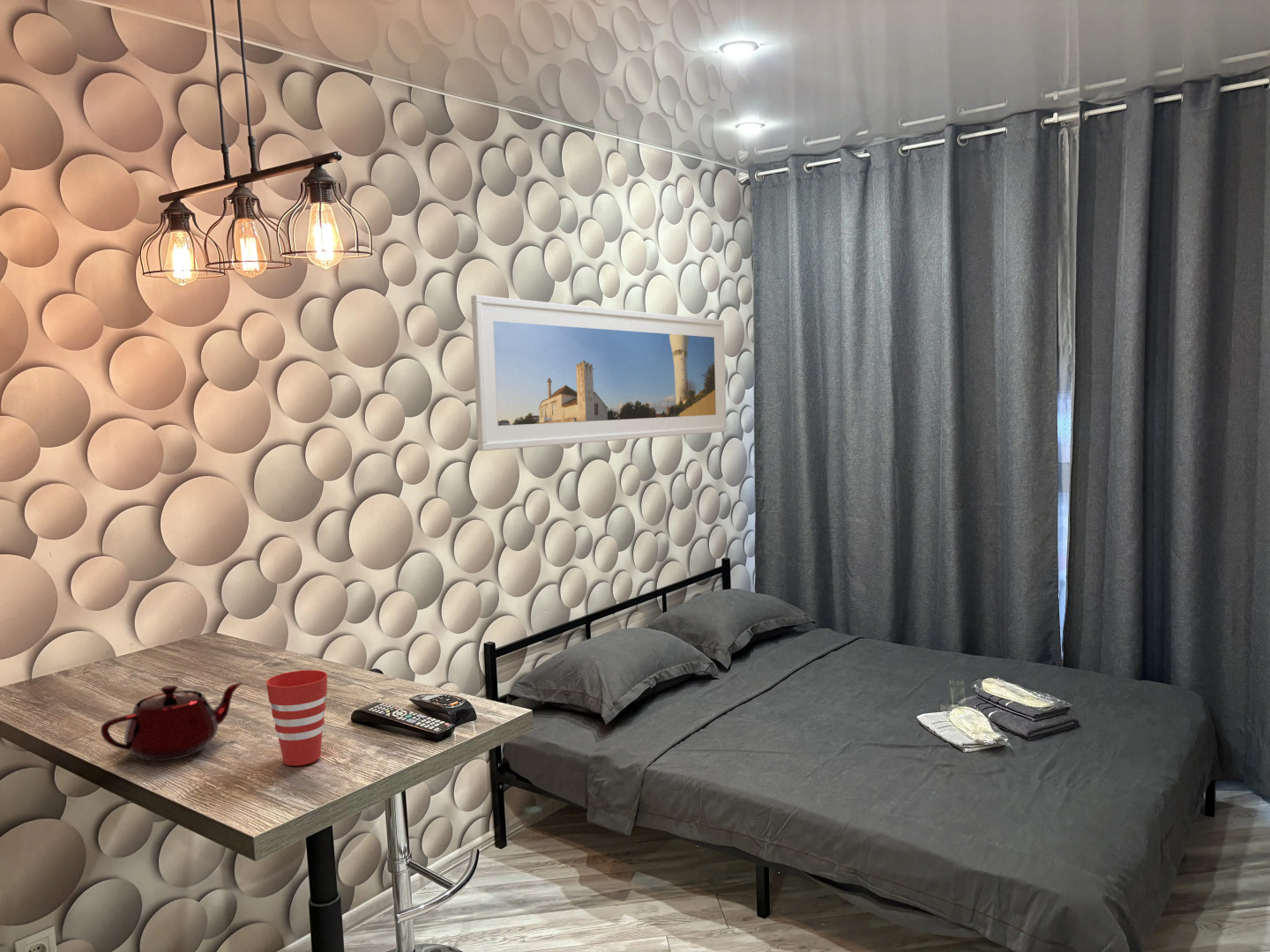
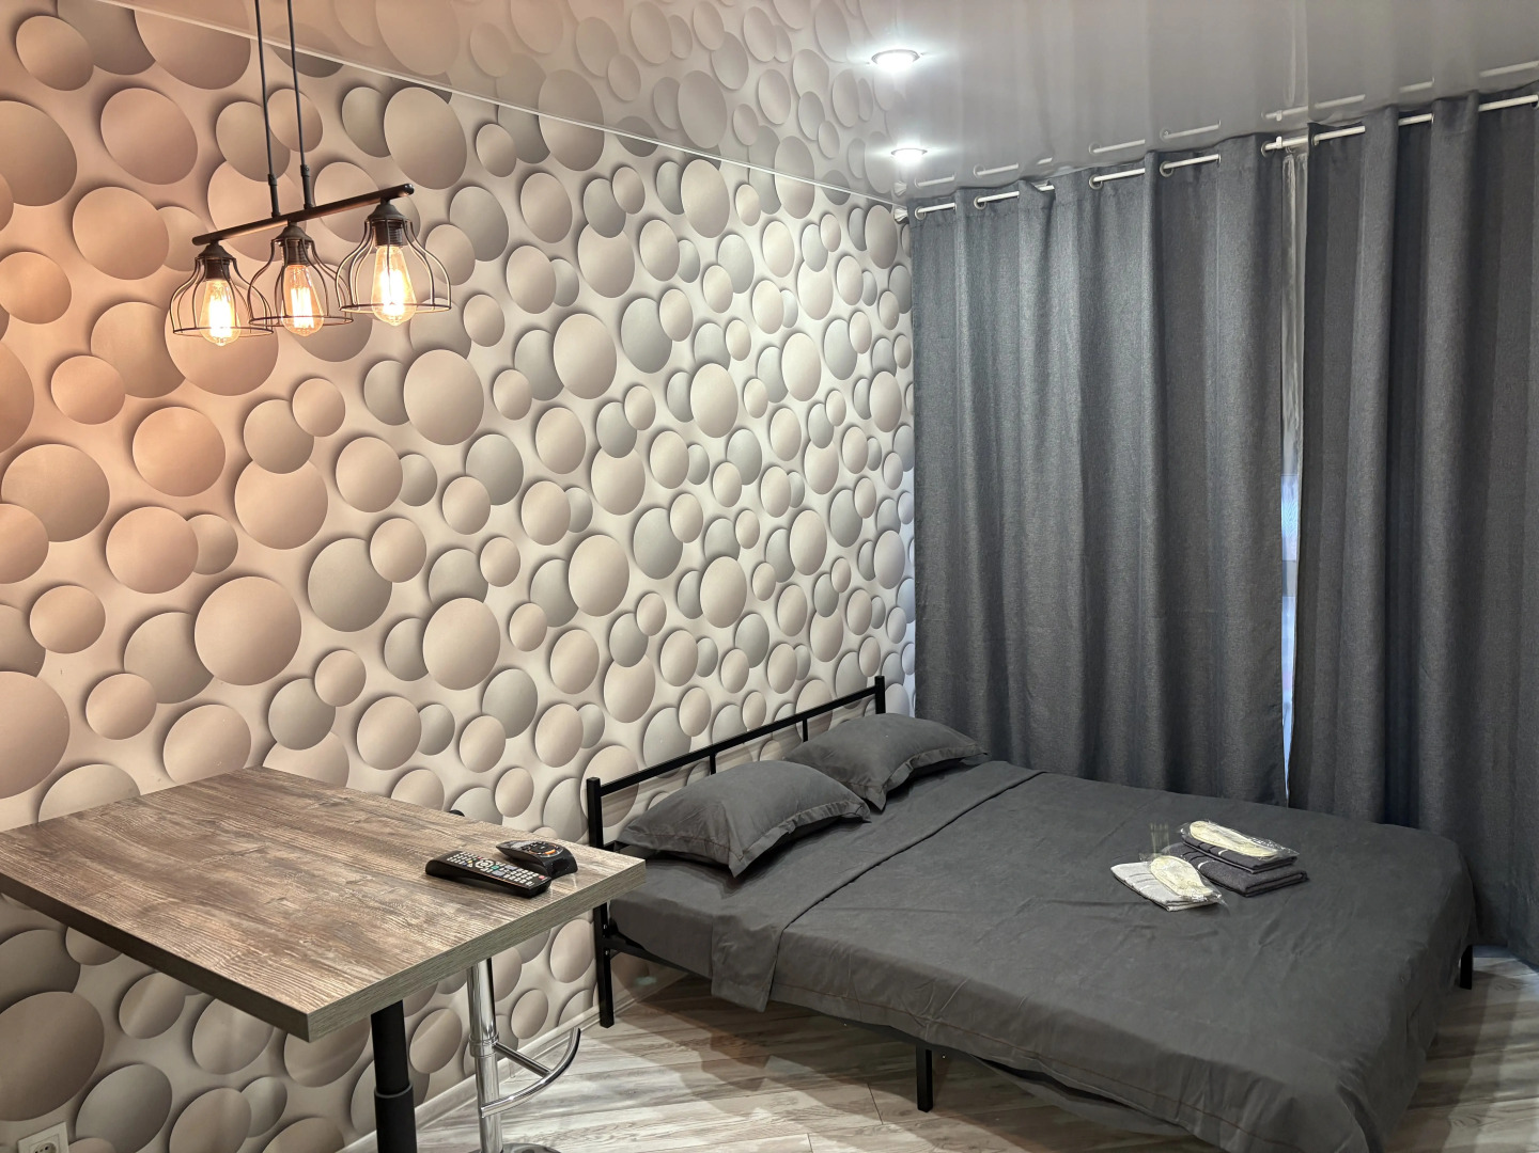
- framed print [470,294,728,451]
- teapot [100,682,243,762]
- cup [265,669,328,767]
